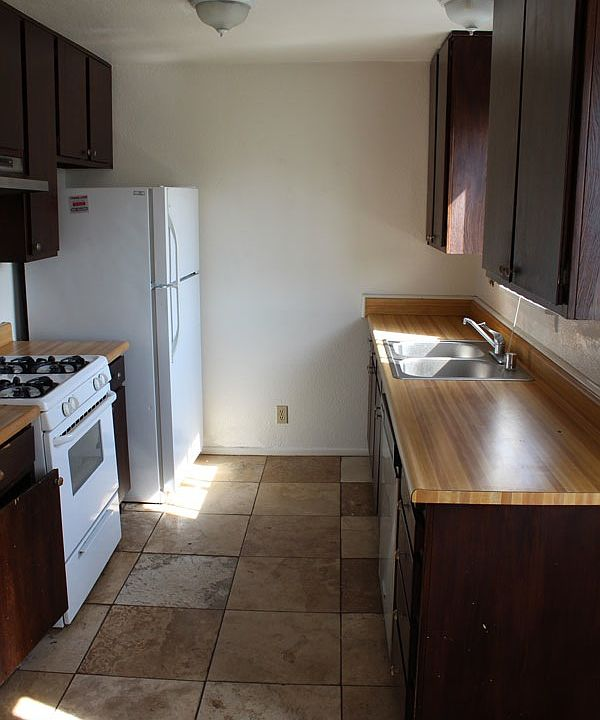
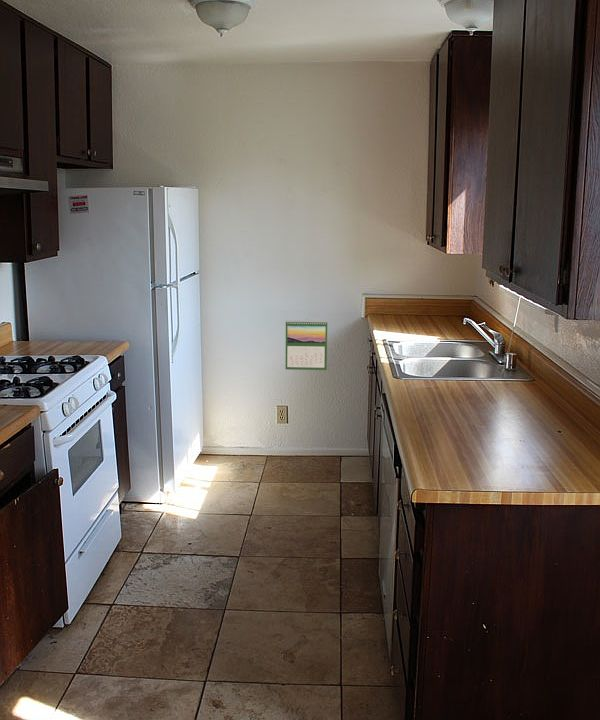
+ calendar [285,319,328,371]
